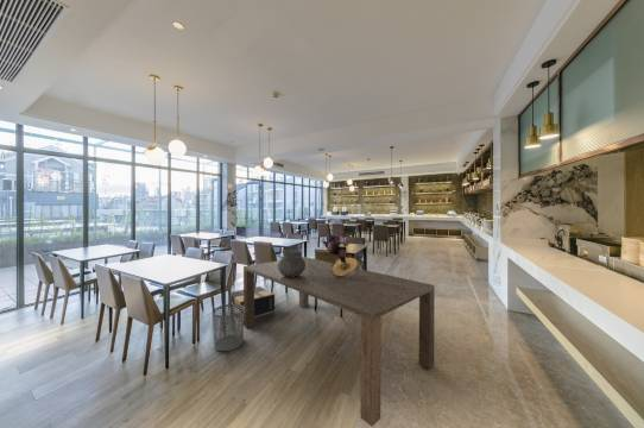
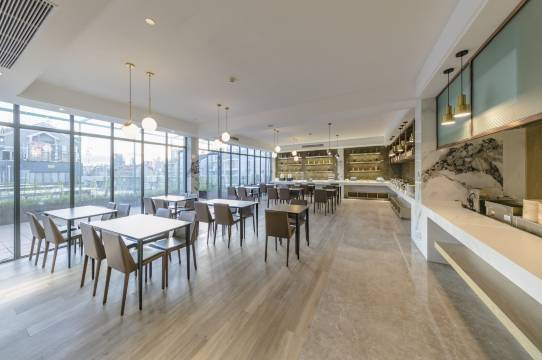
- dining table [242,256,436,428]
- ceramic pot [278,248,305,277]
- cardboard box [227,285,276,321]
- waste bin [211,303,245,352]
- bouquet [321,231,366,279]
